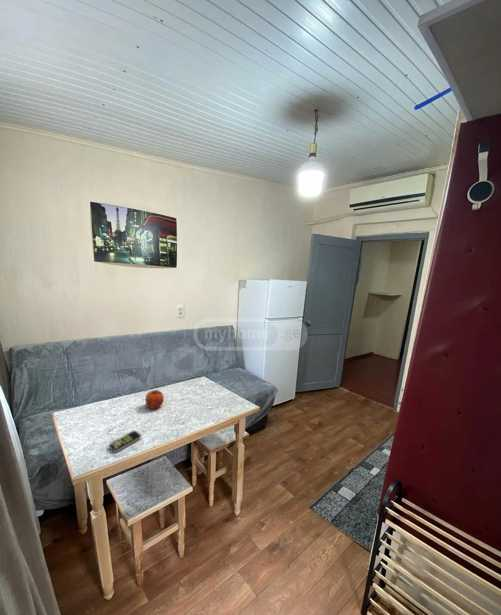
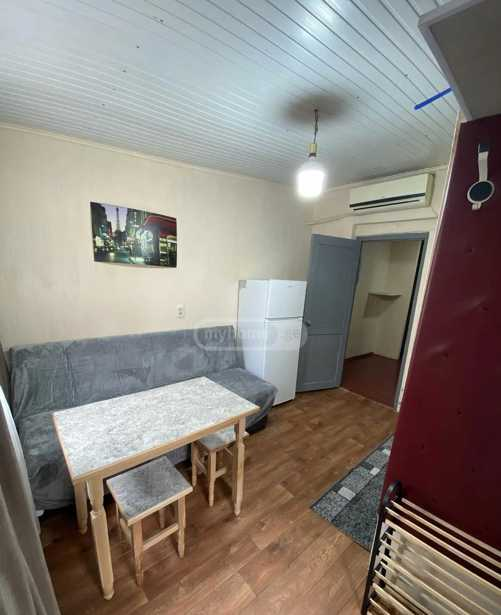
- remote control [108,430,142,453]
- fruit [144,389,165,410]
